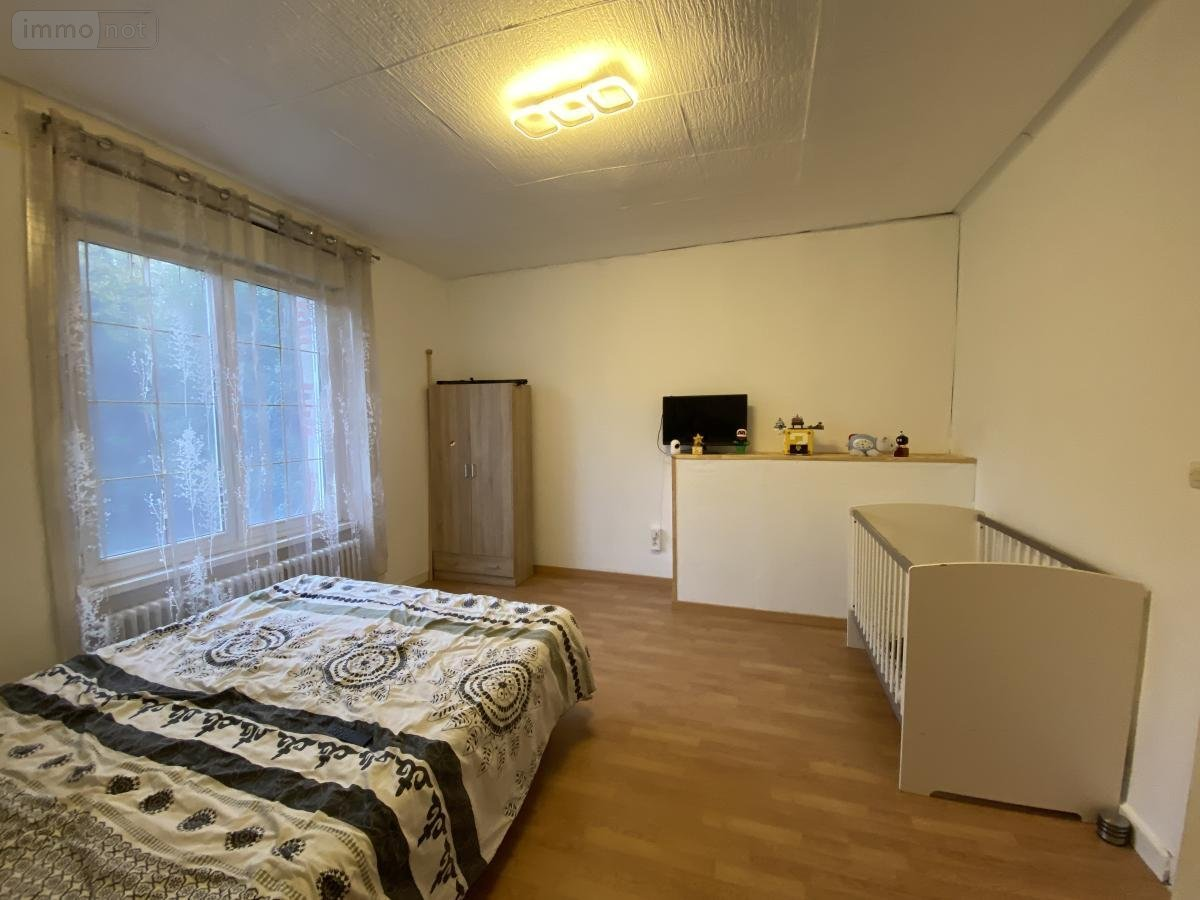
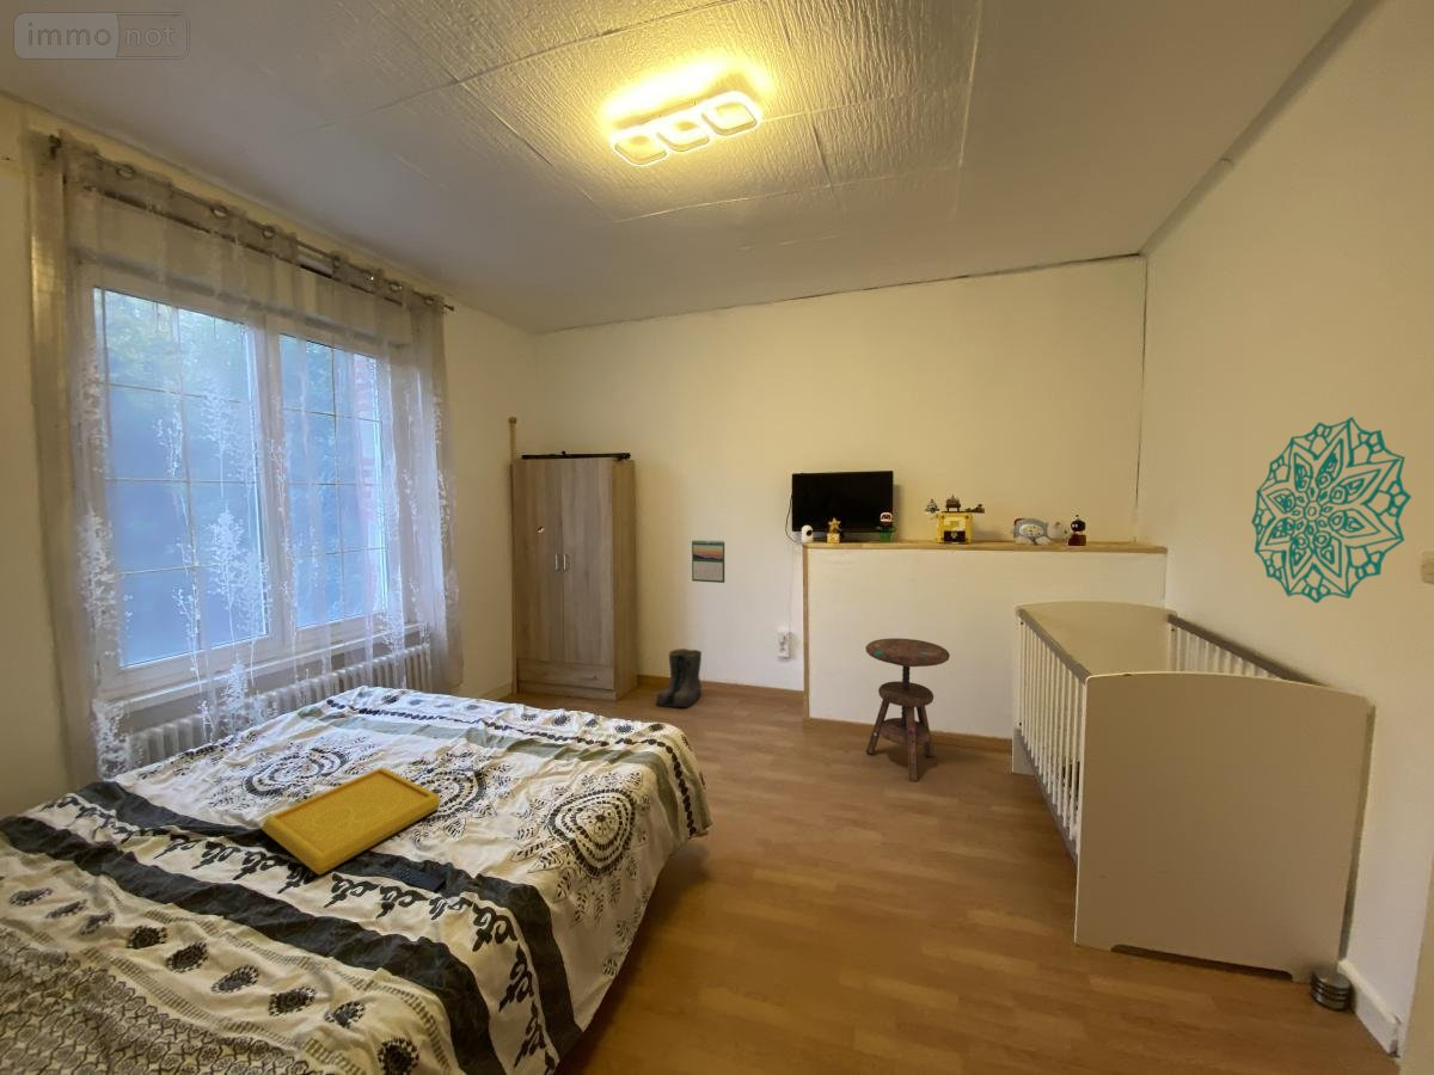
+ side table [864,637,951,784]
+ calendar [691,539,727,584]
+ wall decoration [1250,416,1412,604]
+ serving tray [261,766,442,876]
+ boots [655,647,703,708]
